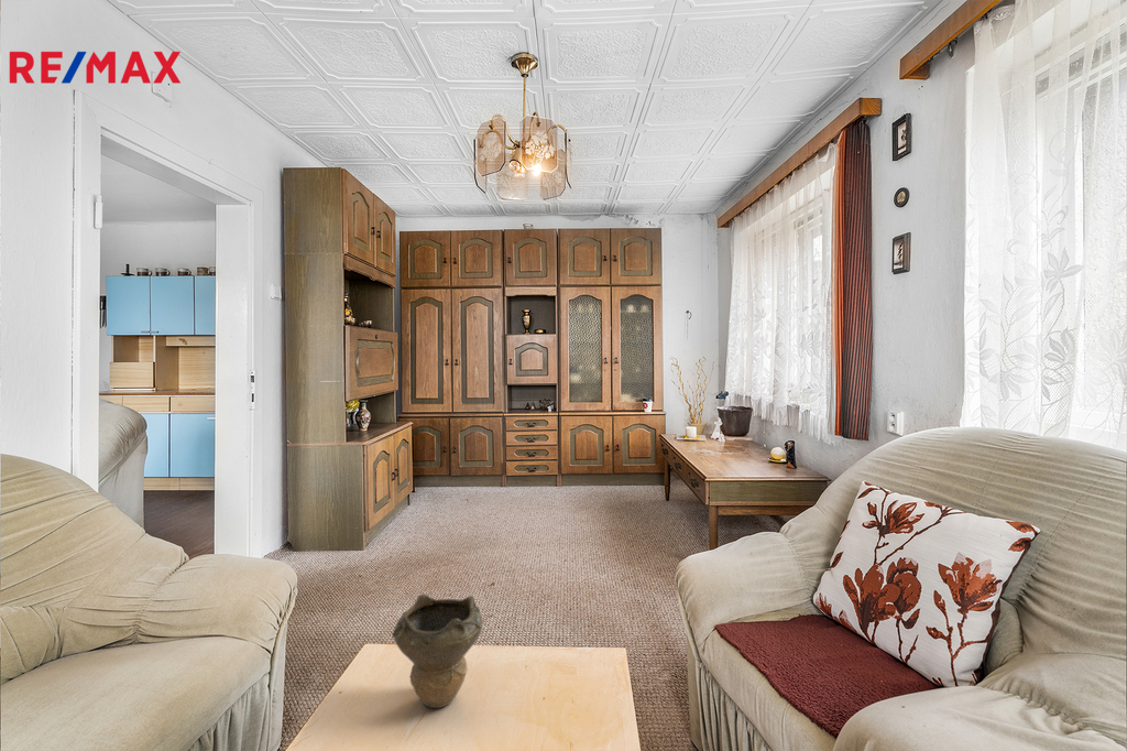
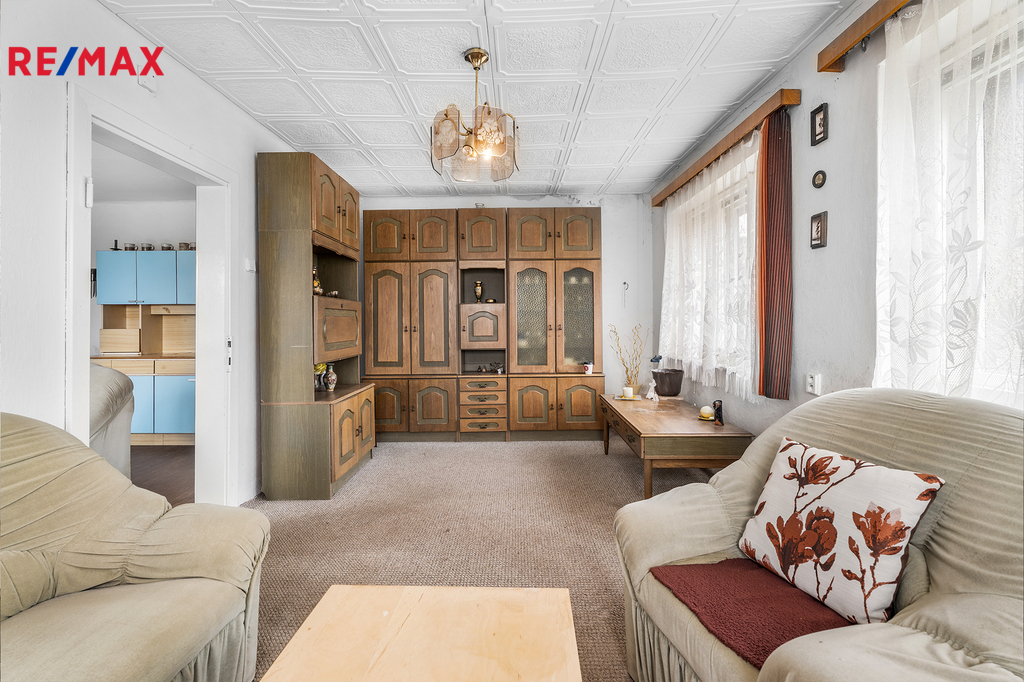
- decorative bowl [391,594,484,709]
